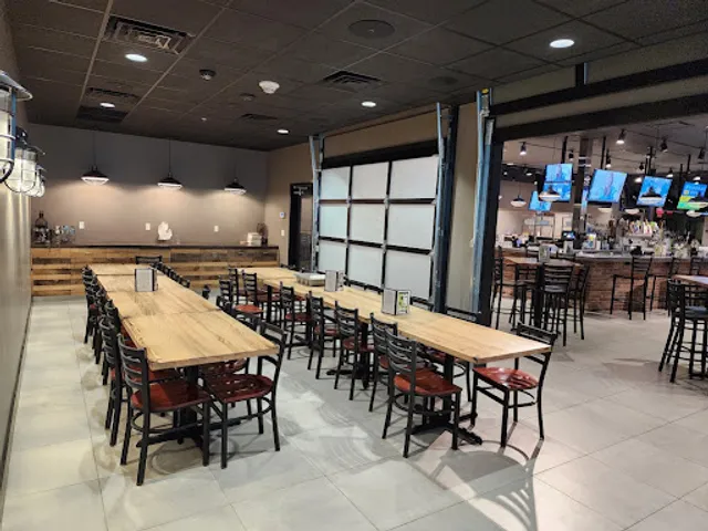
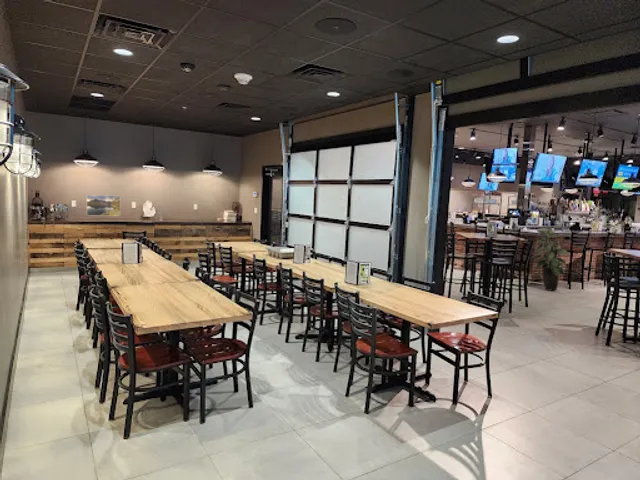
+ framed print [86,194,121,217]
+ indoor plant [529,225,570,292]
